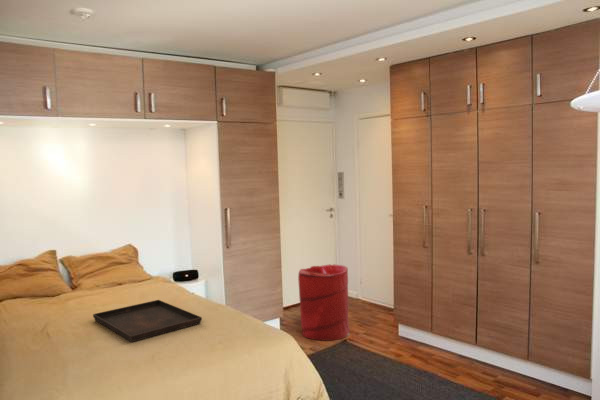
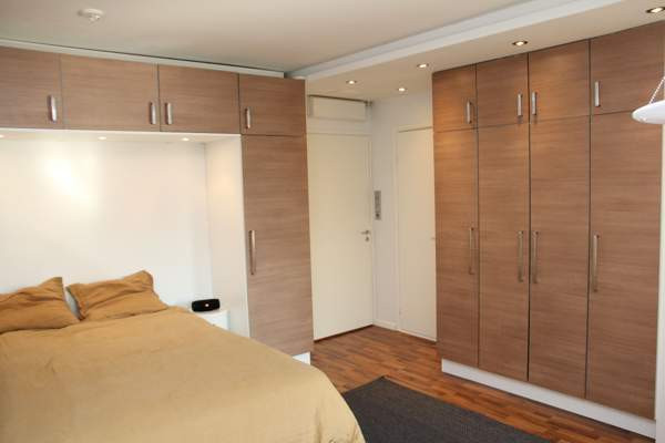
- laundry hamper [297,263,351,342]
- serving tray [92,299,203,343]
